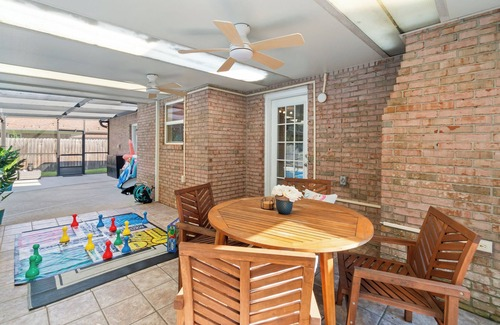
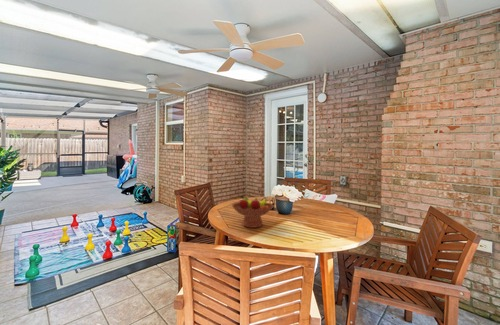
+ fruit bowl [231,195,275,229]
